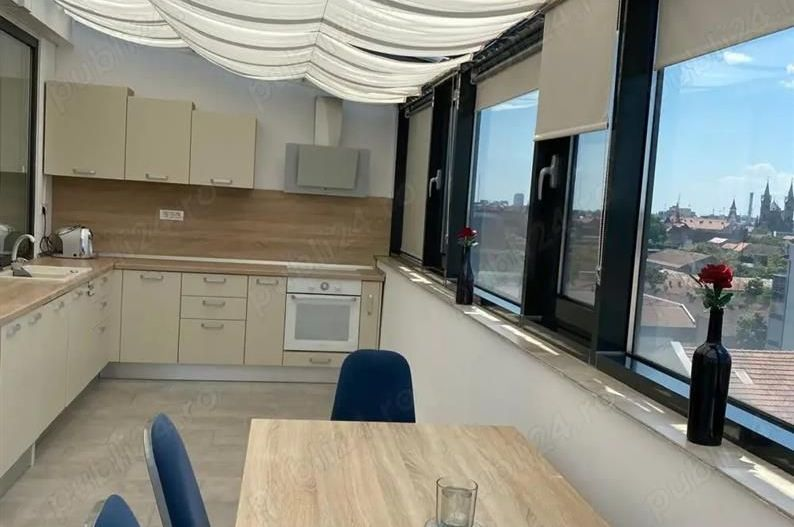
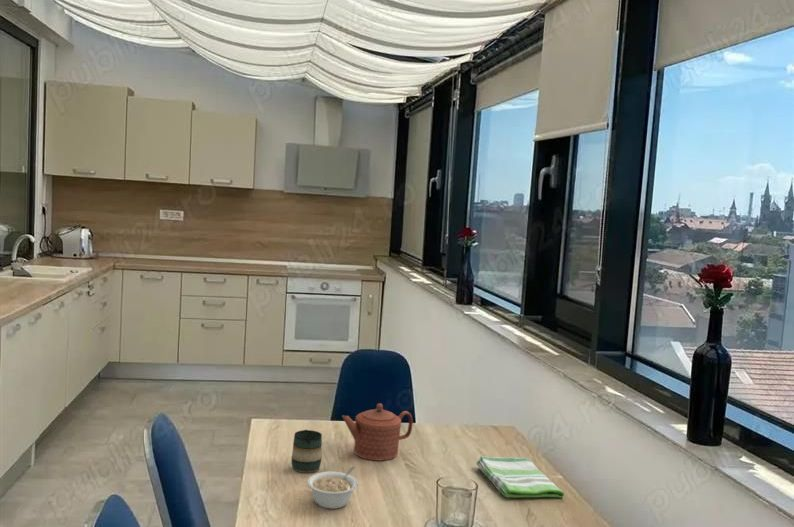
+ teapot [341,402,414,461]
+ mug [291,429,323,474]
+ legume [306,466,359,510]
+ dish towel [476,455,565,499]
